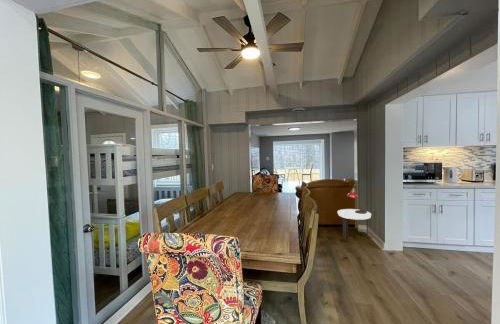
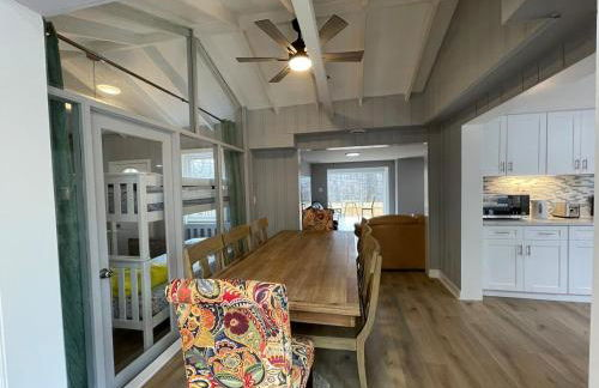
- lamp [346,182,368,214]
- side table [336,208,372,239]
